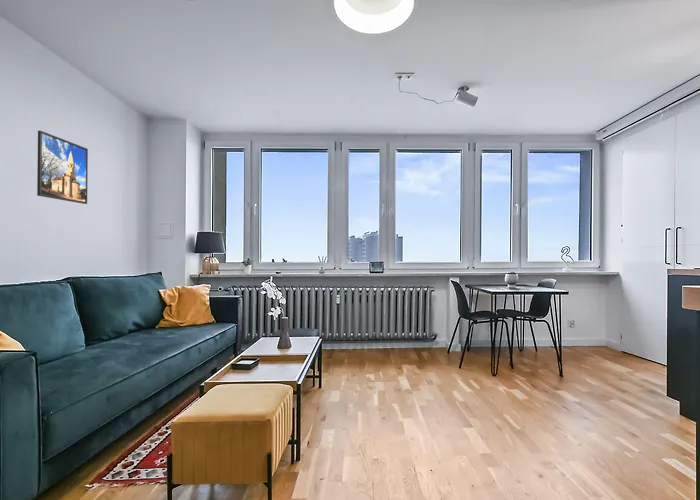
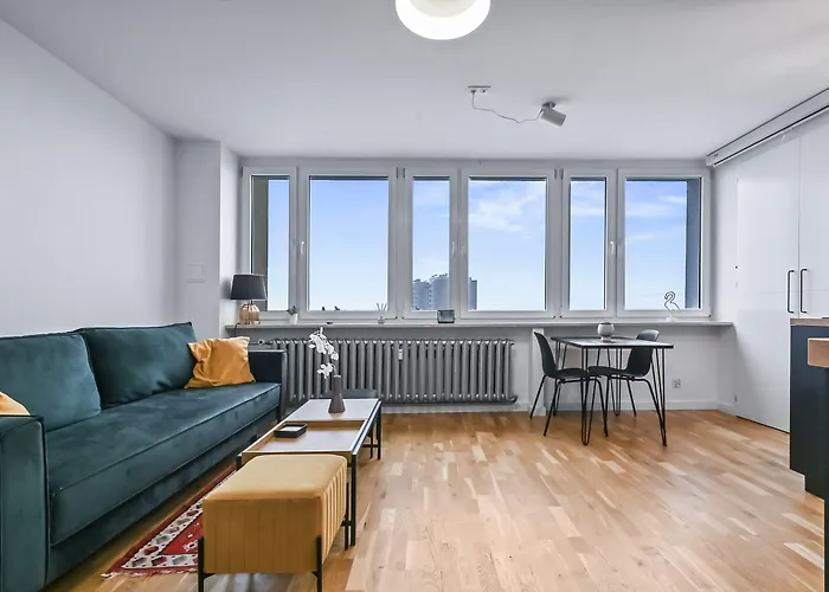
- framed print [36,130,89,205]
